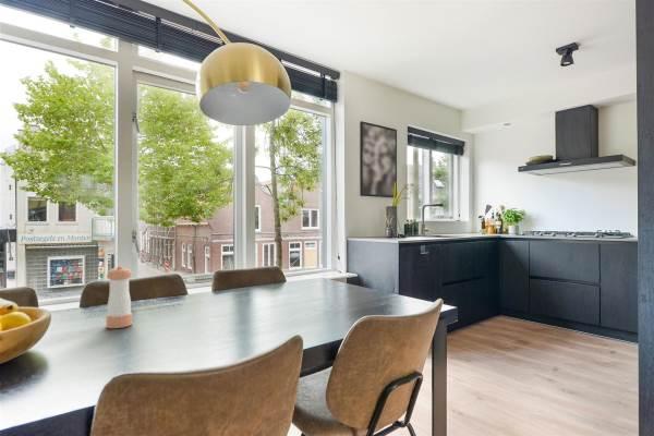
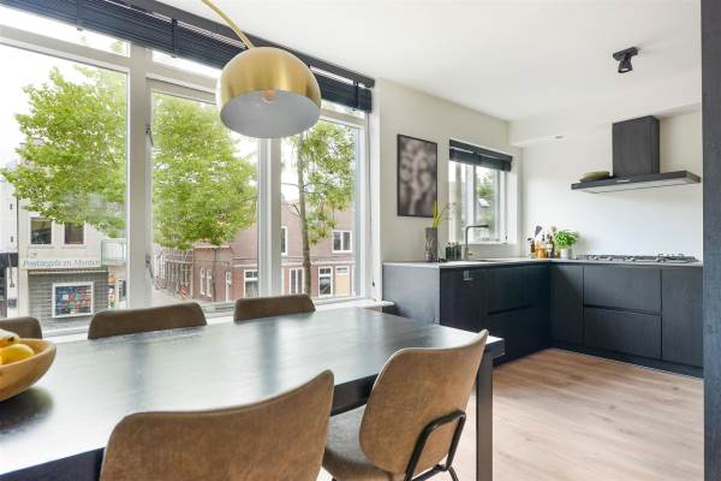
- pepper shaker [106,265,133,329]
